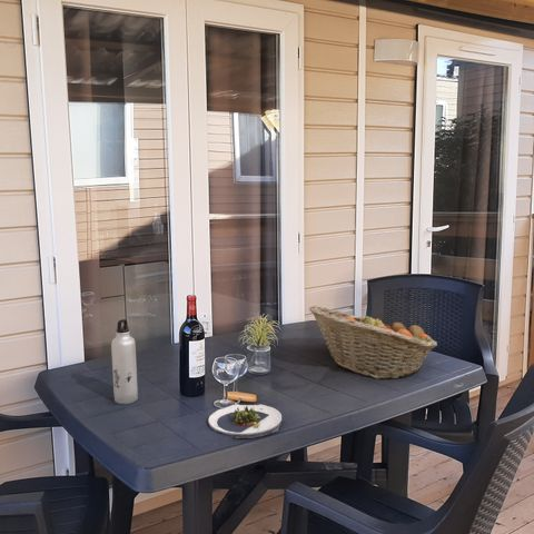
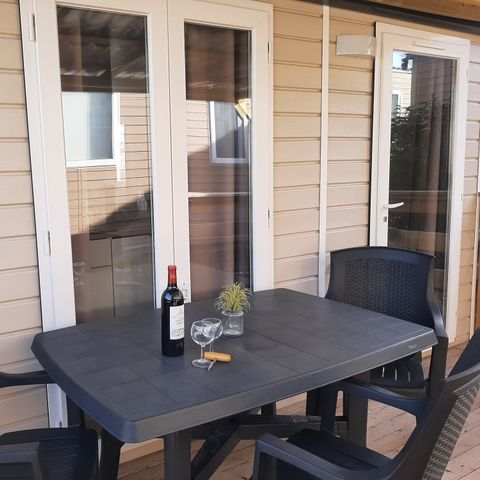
- fruit basket [308,305,438,380]
- salad plate [207,404,283,439]
- water bottle [110,318,139,405]
